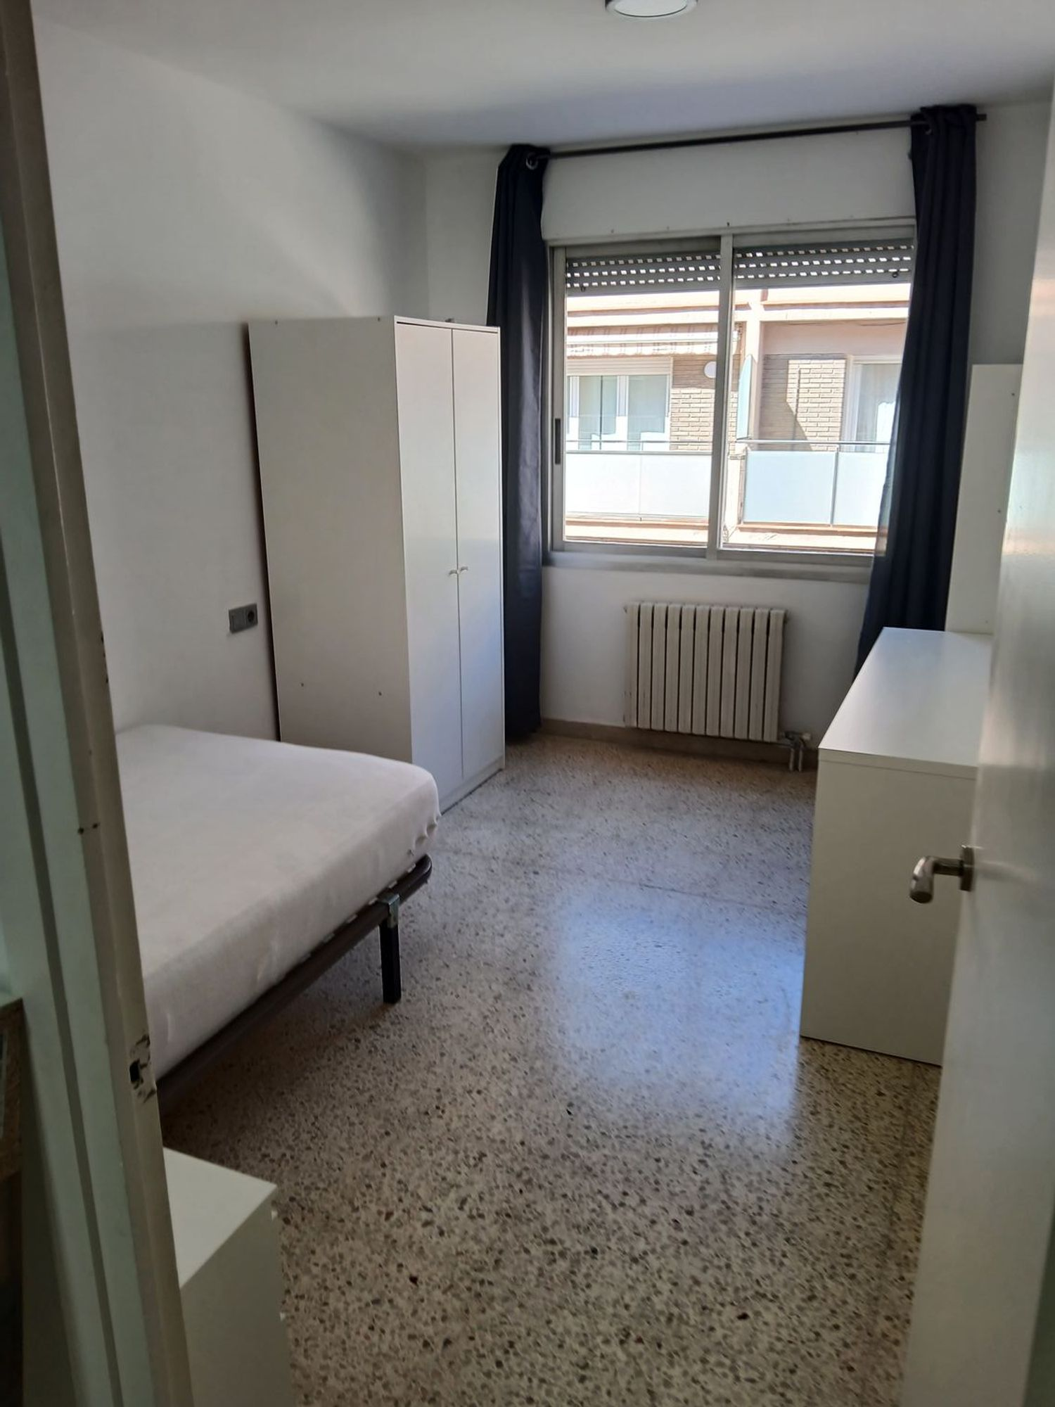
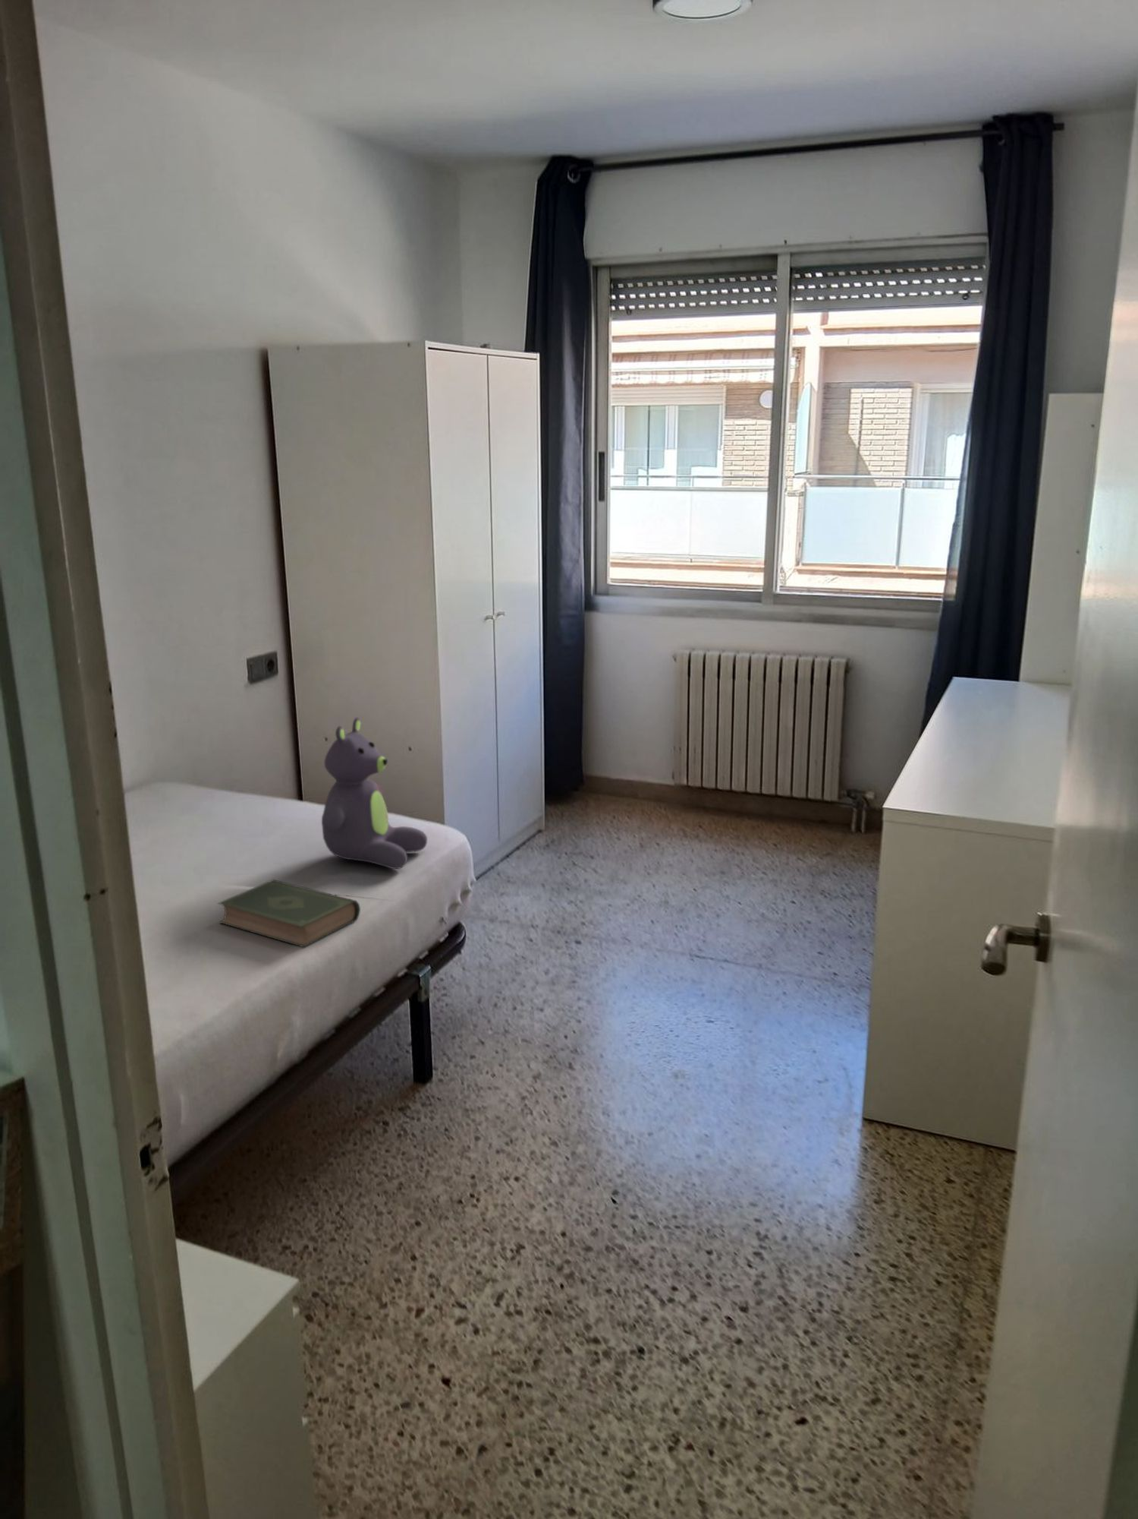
+ stuffed bear [320,716,428,870]
+ book [218,879,361,947]
